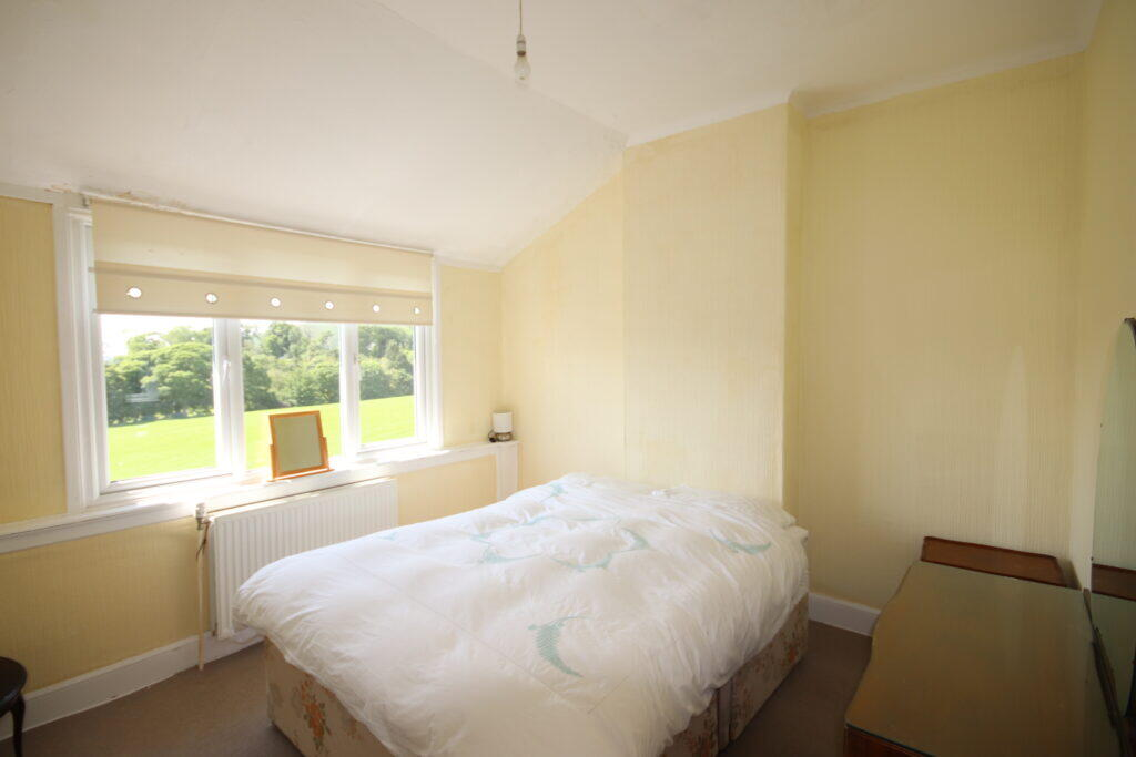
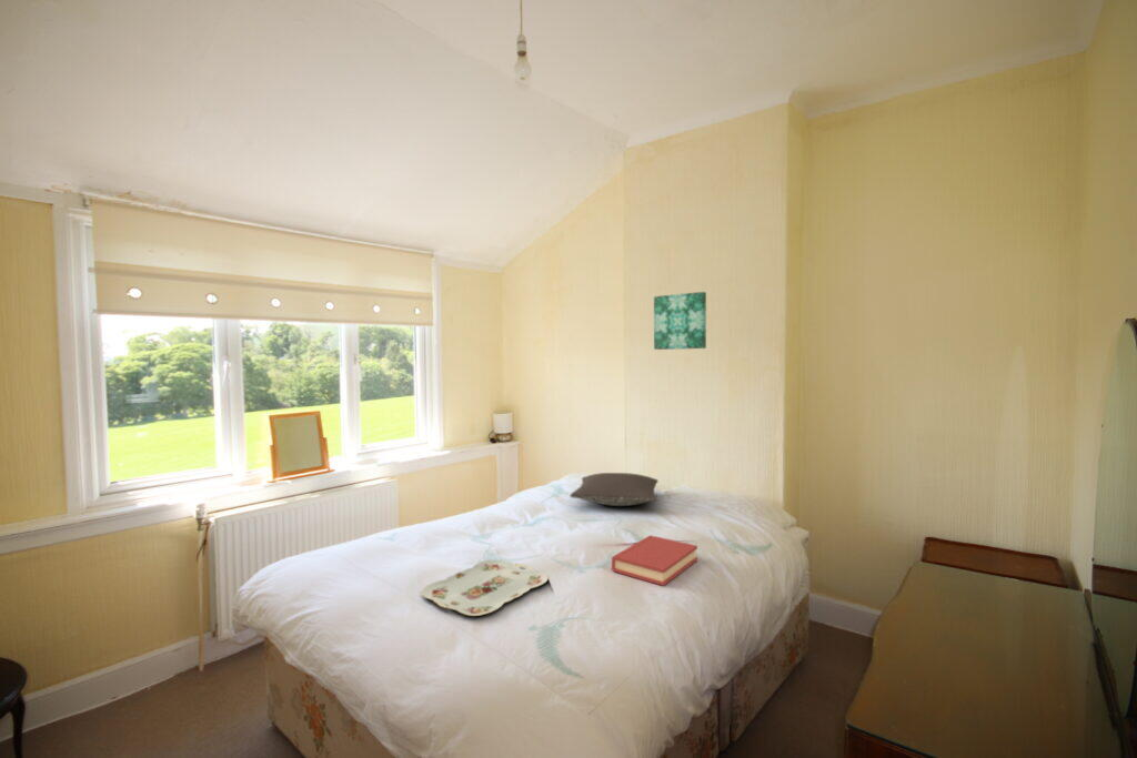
+ wall art [653,291,707,351]
+ serving tray [421,559,550,617]
+ hardback book [611,534,698,587]
+ pillow [568,472,660,507]
